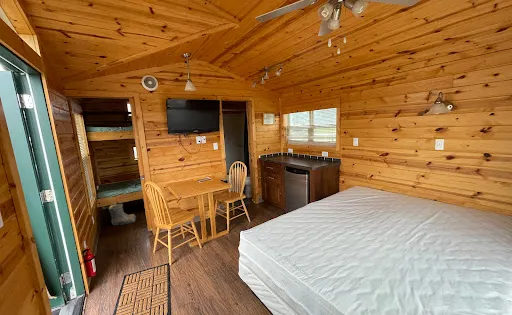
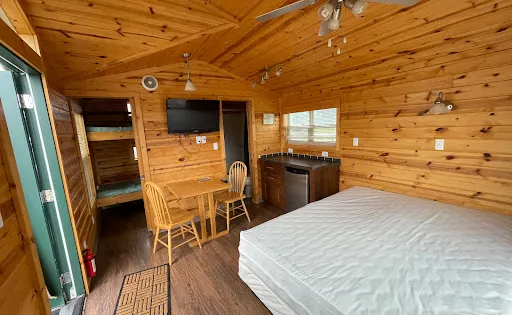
- boots [108,203,137,226]
